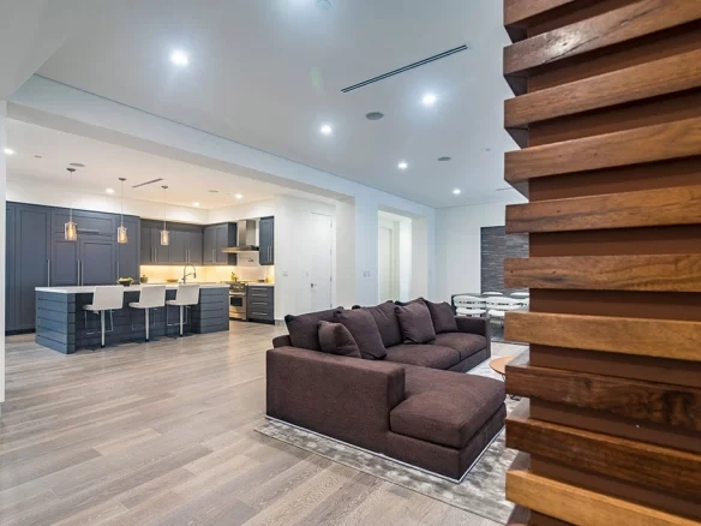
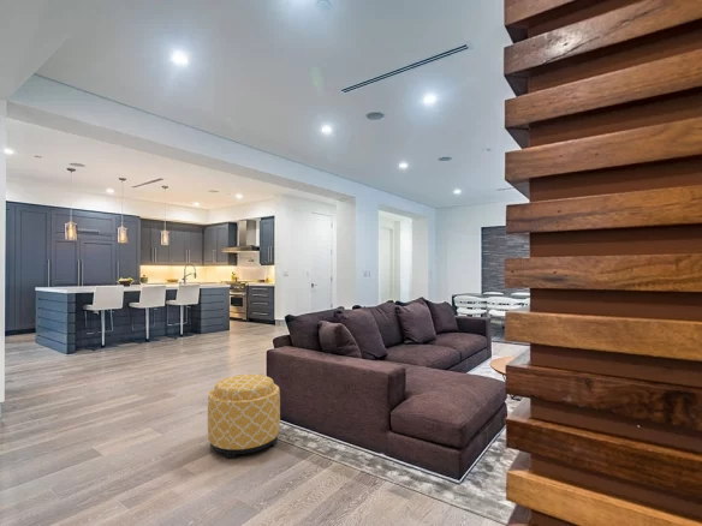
+ ottoman [207,373,281,460]
